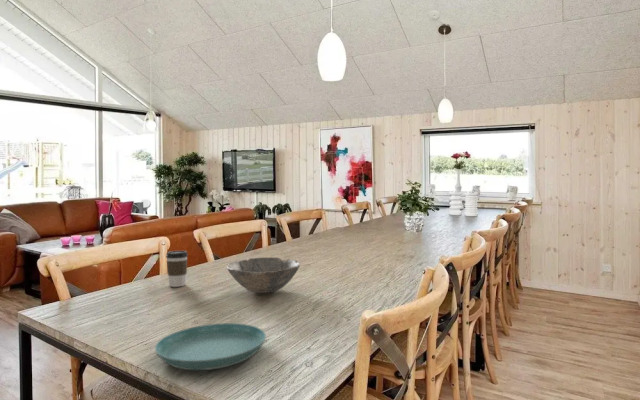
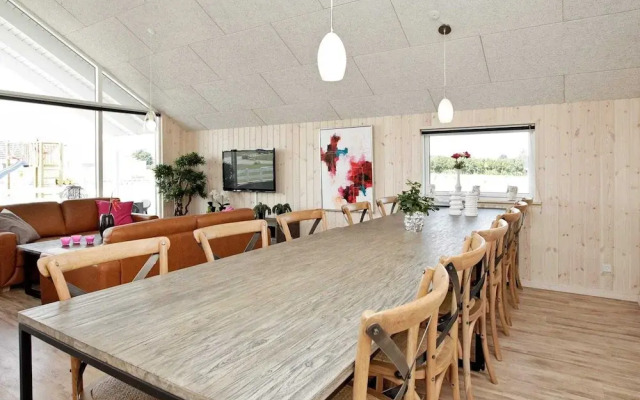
- coffee cup [165,250,189,288]
- saucer [154,322,267,371]
- bowl [226,256,301,294]
